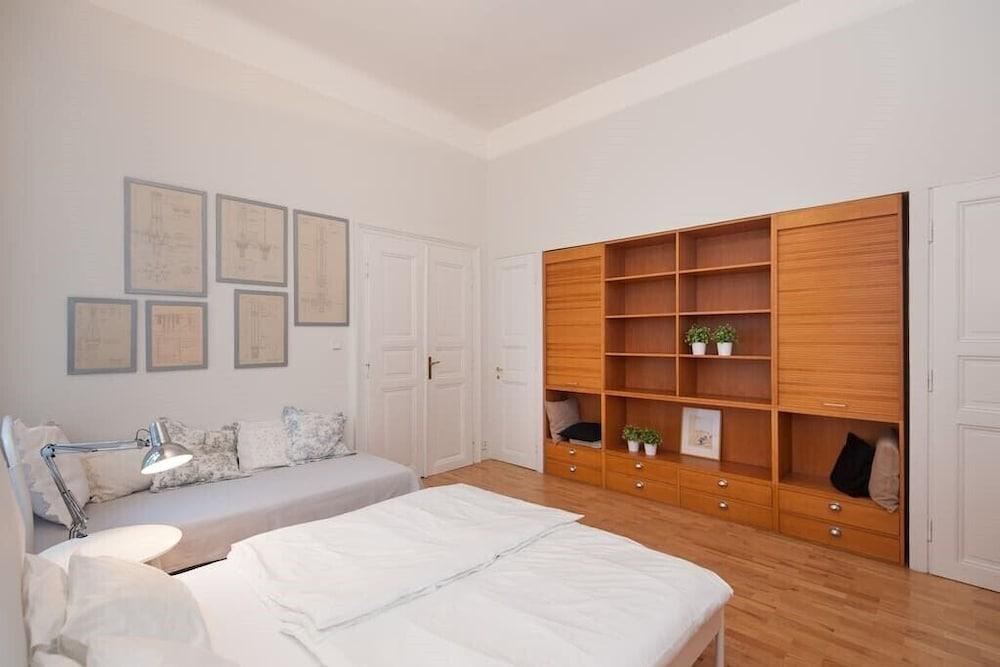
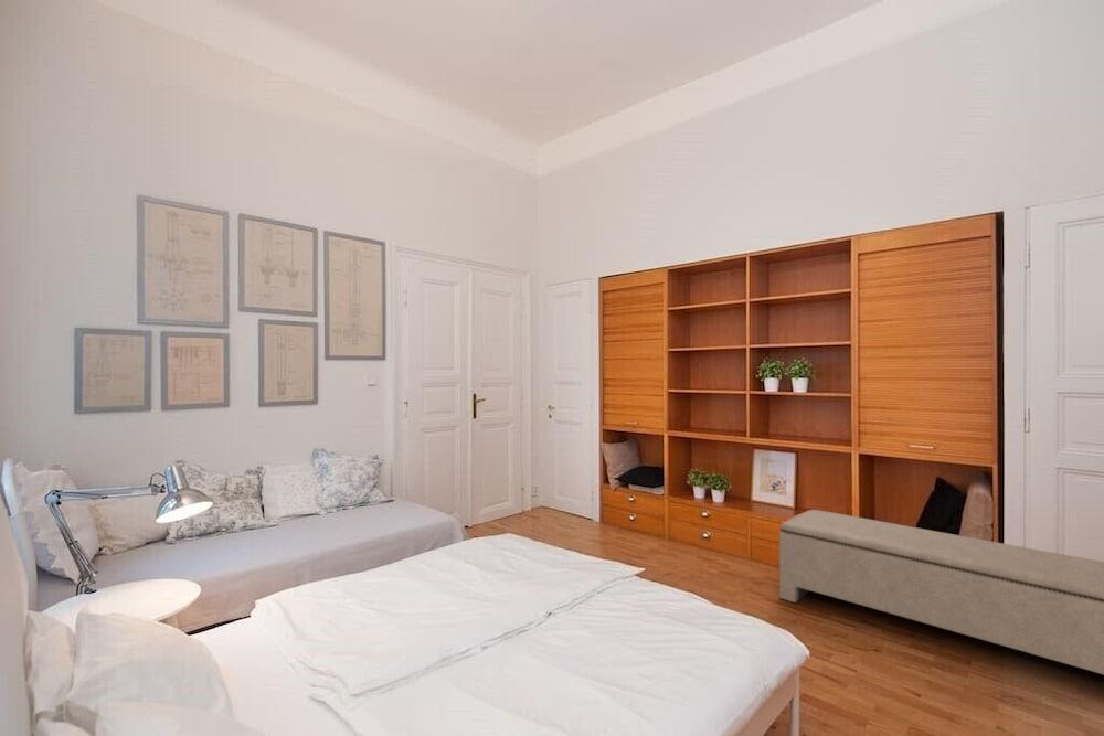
+ bench [778,509,1104,675]
